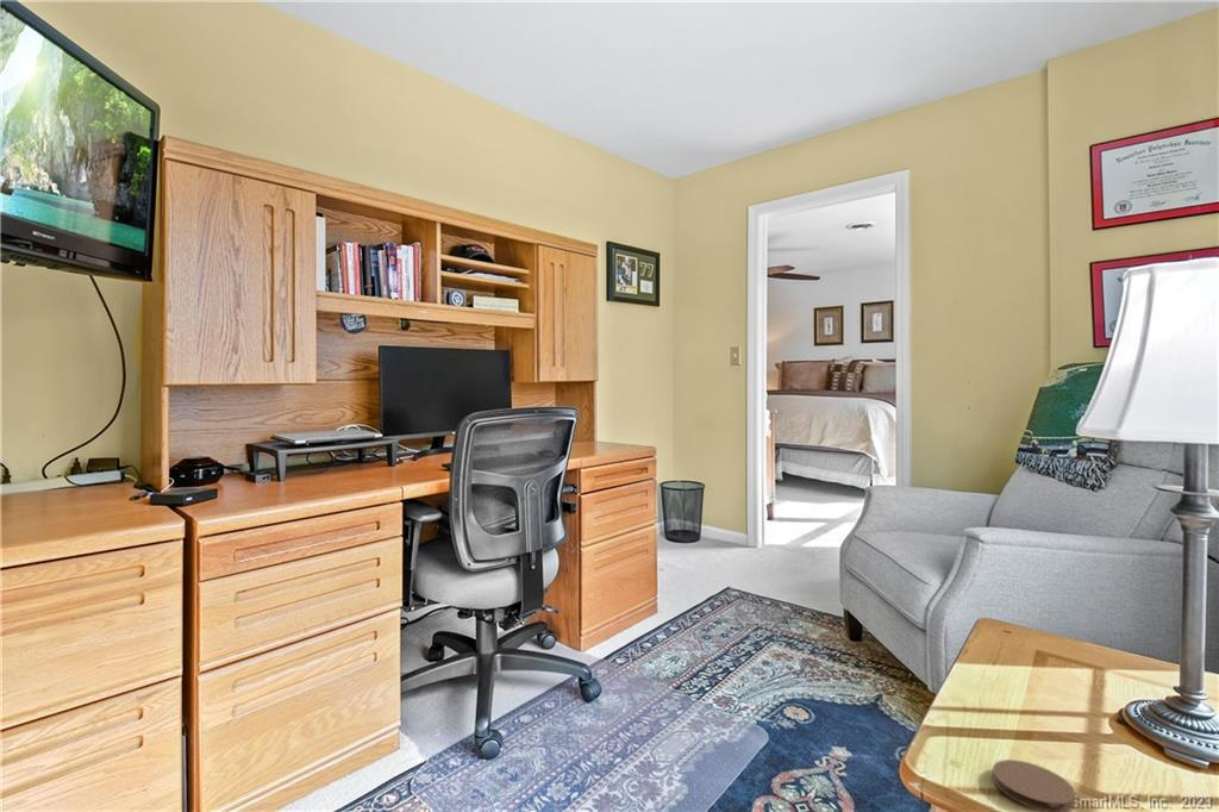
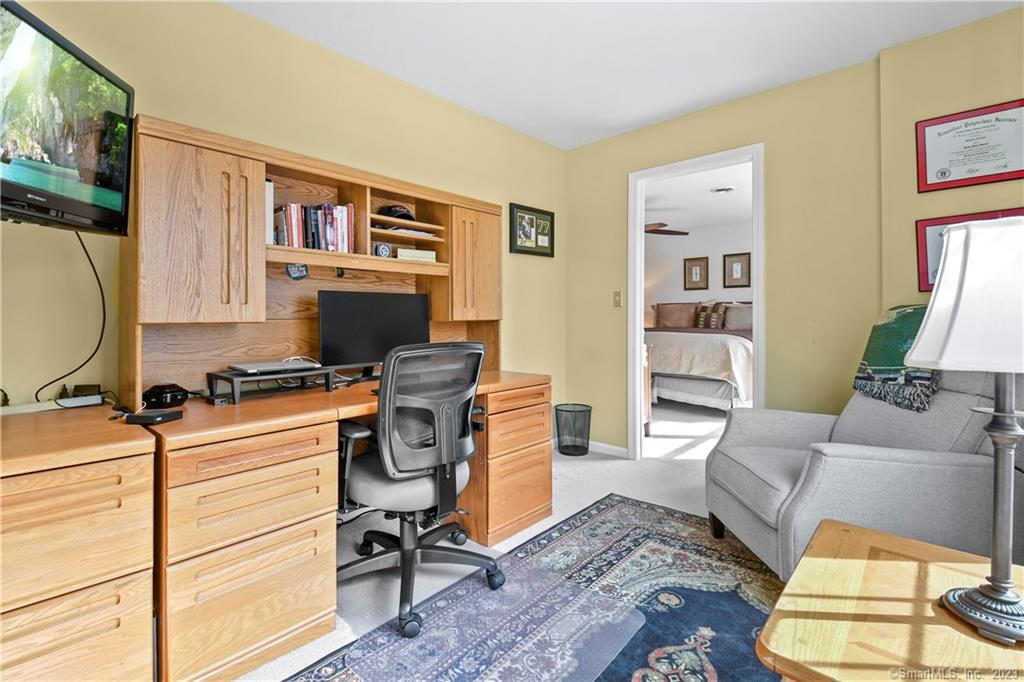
- coaster [992,758,1076,812]
